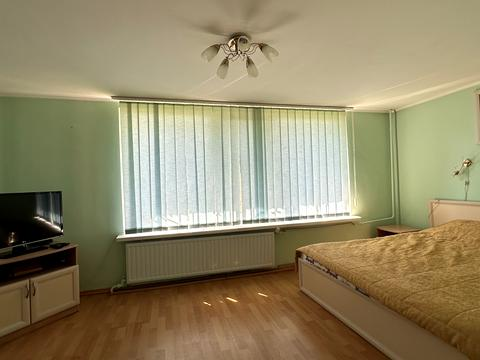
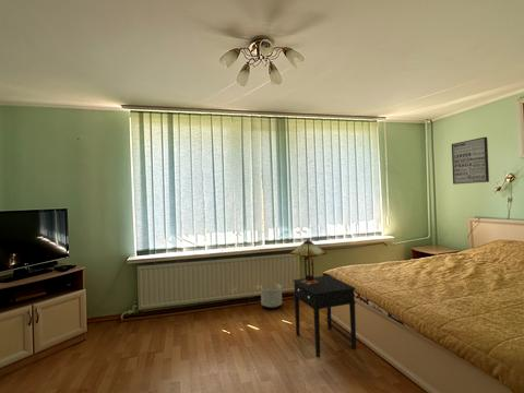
+ planter [260,283,283,309]
+ wall art [451,136,490,186]
+ side table [291,274,357,358]
+ table lamp [289,238,327,285]
